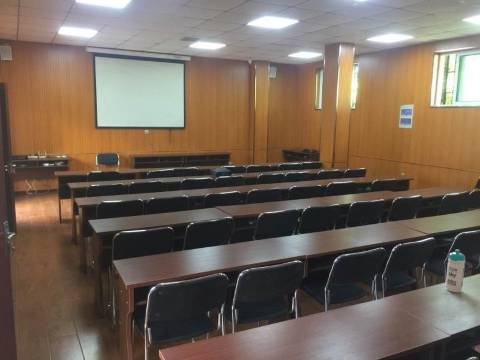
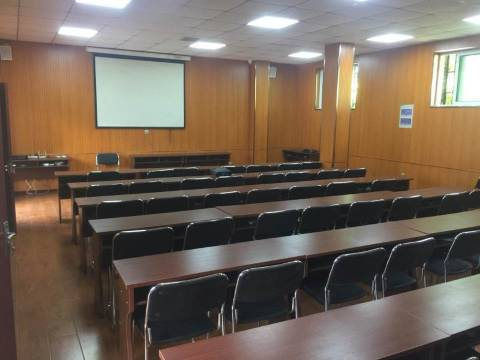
- water bottle [445,249,466,294]
